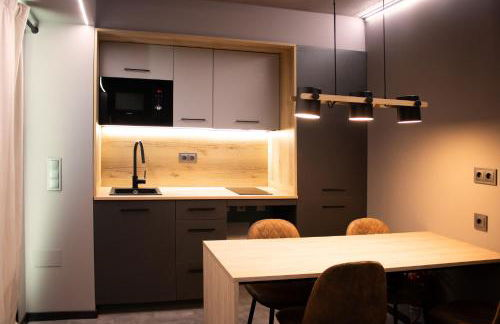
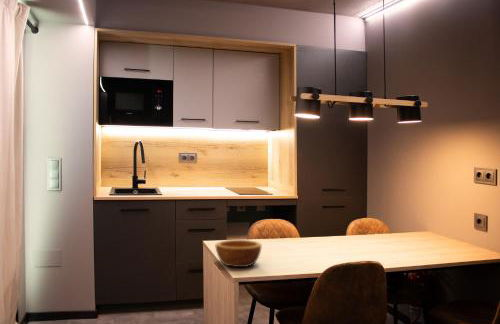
+ bowl [215,239,262,268]
